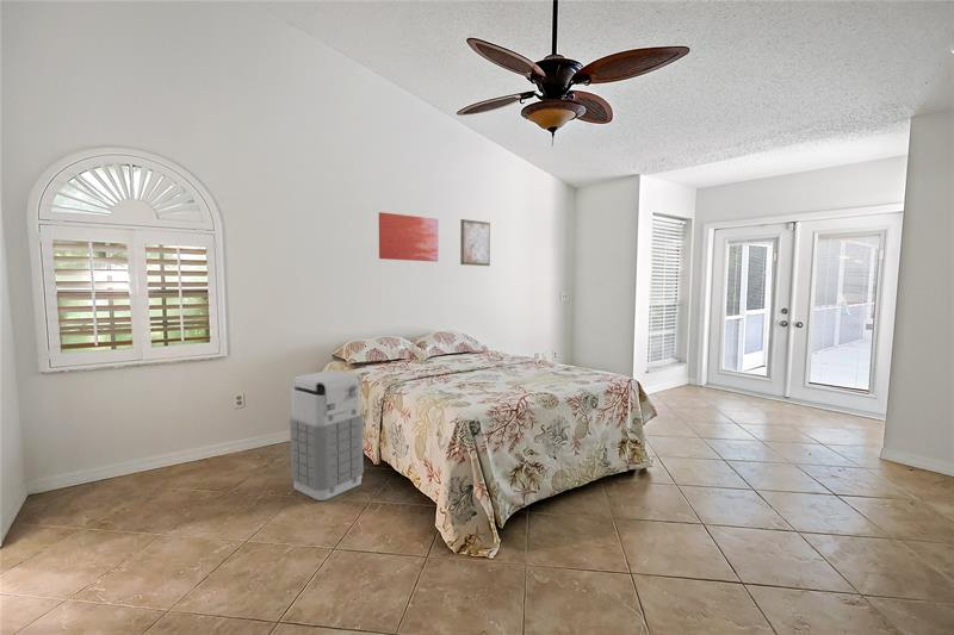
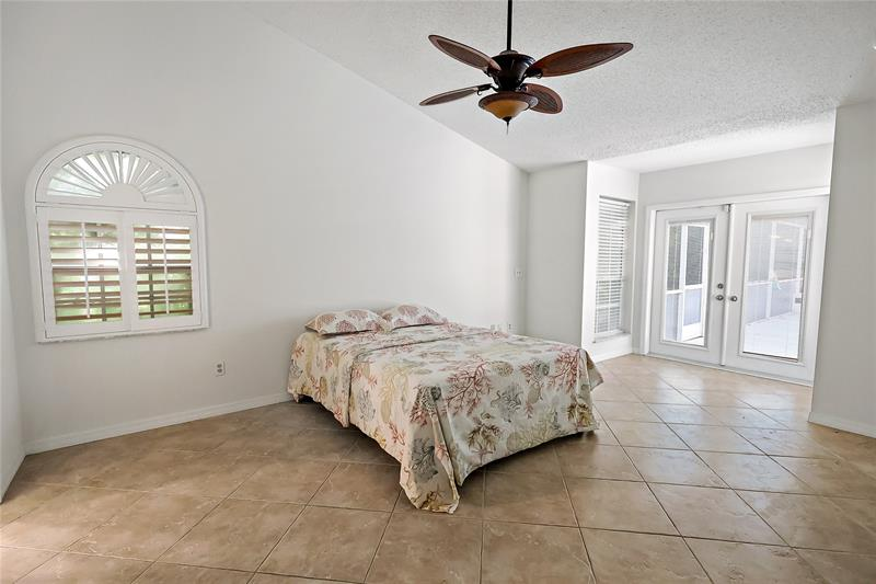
- wall art [378,211,439,263]
- wall art [459,218,491,267]
- grenade [289,369,365,502]
